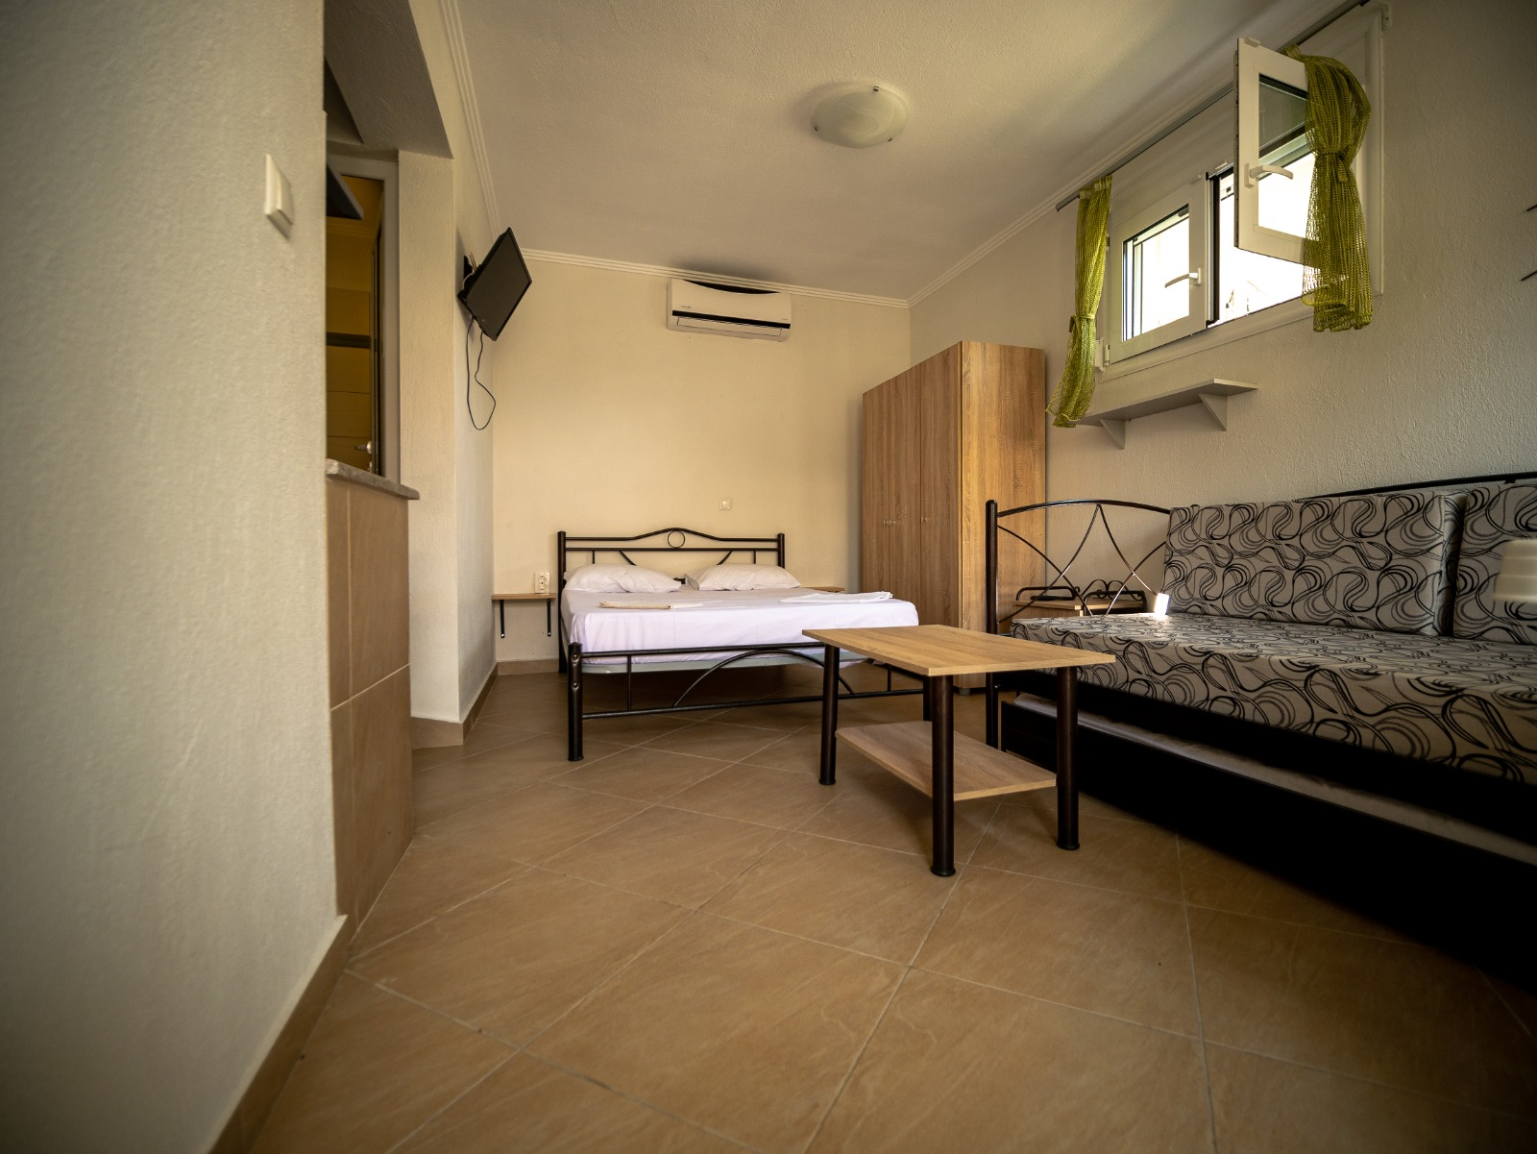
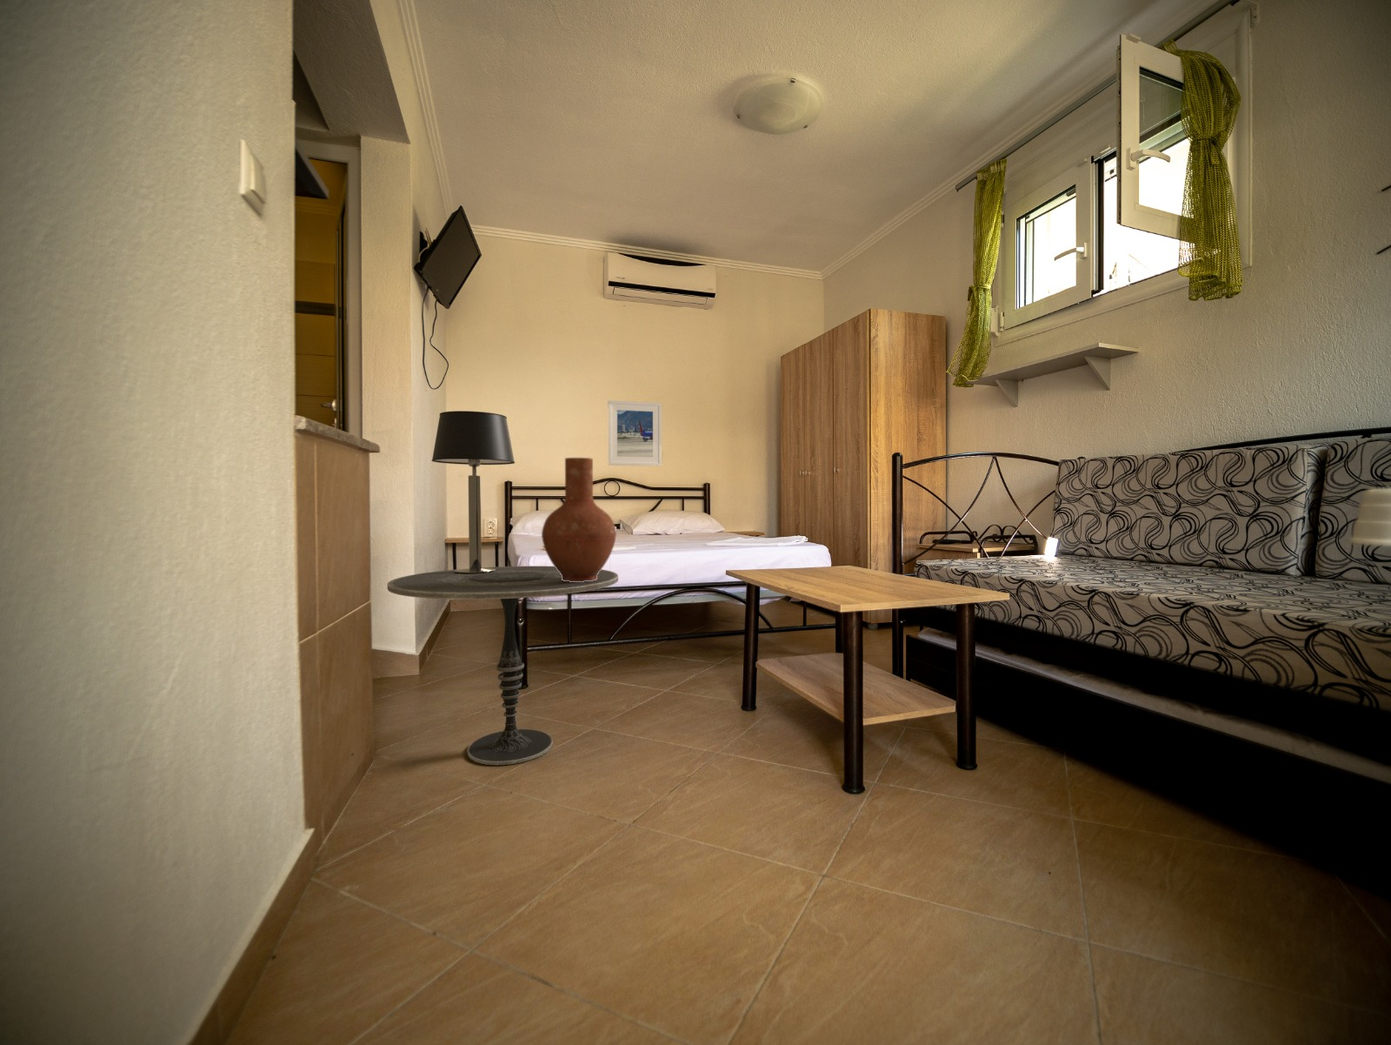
+ side table [387,565,619,766]
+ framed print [607,400,663,468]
+ table lamp [430,409,516,573]
+ vase [541,457,618,582]
